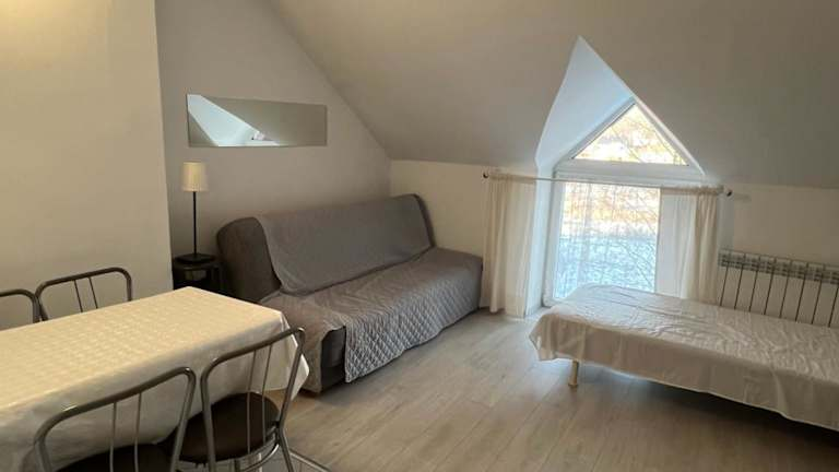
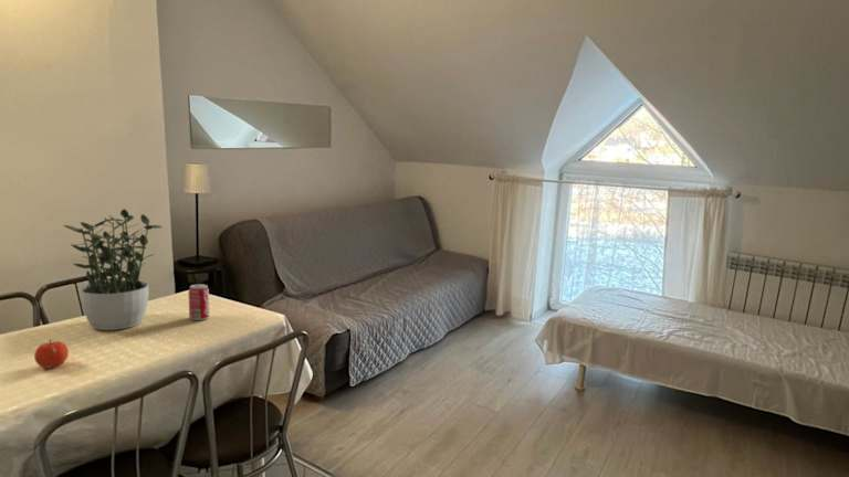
+ apple [33,339,70,370]
+ beverage can [188,283,210,321]
+ potted plant [63,208,164,331]
